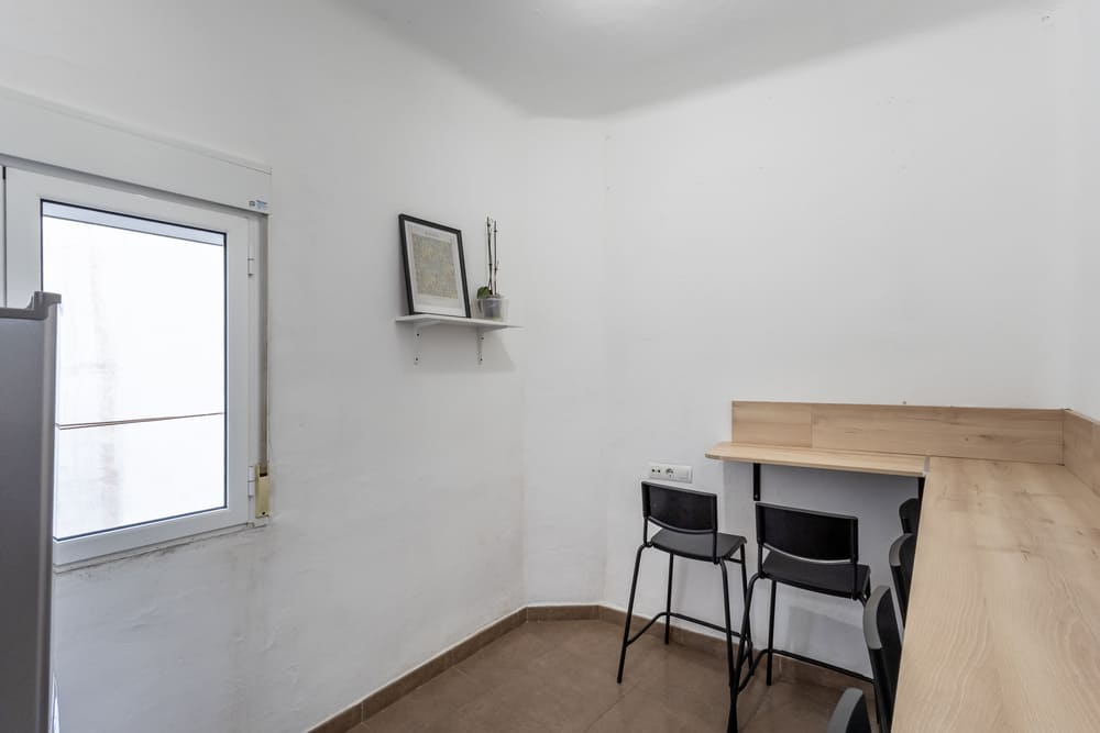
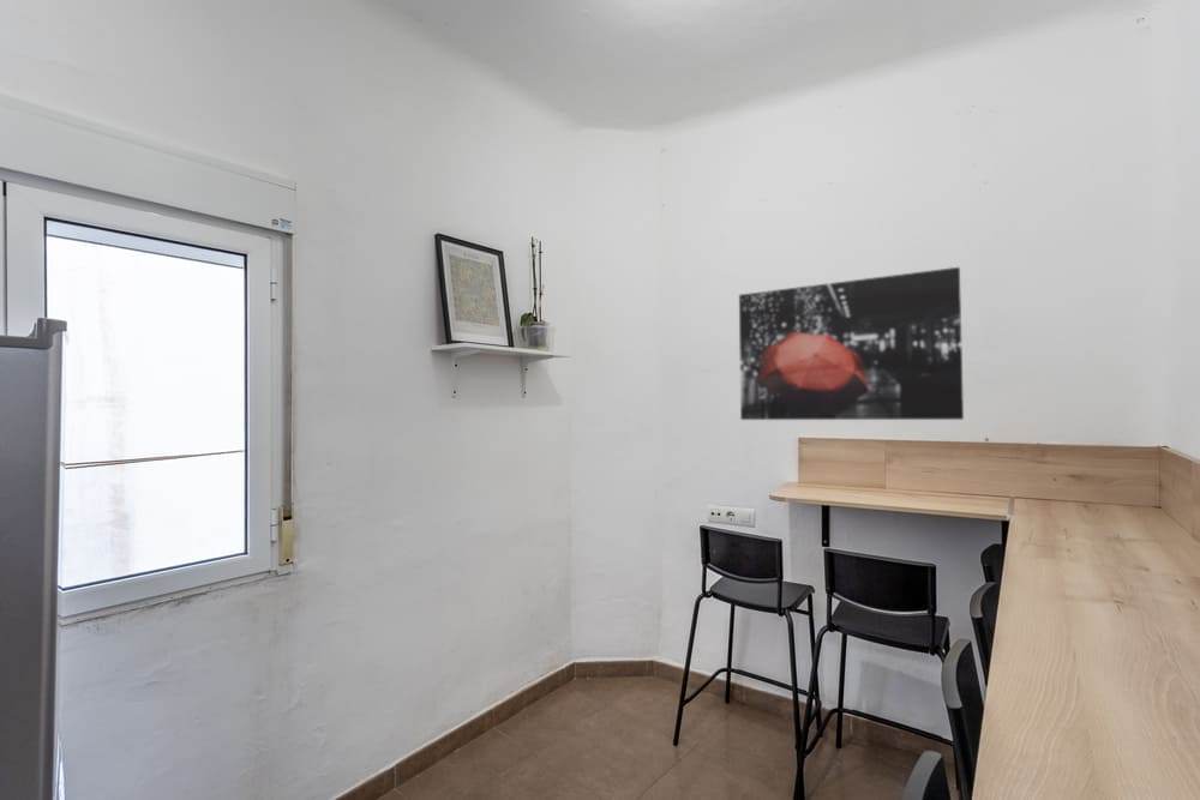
+ wall art [738,266,965,421]
